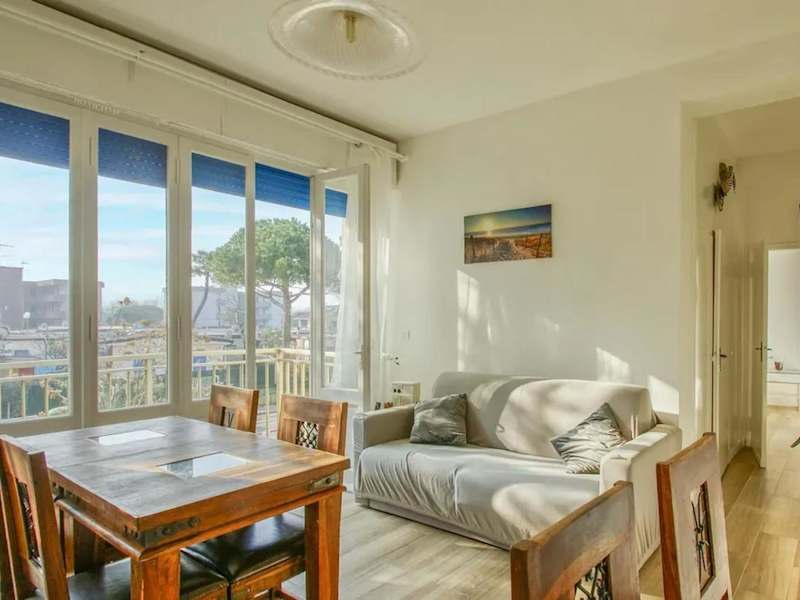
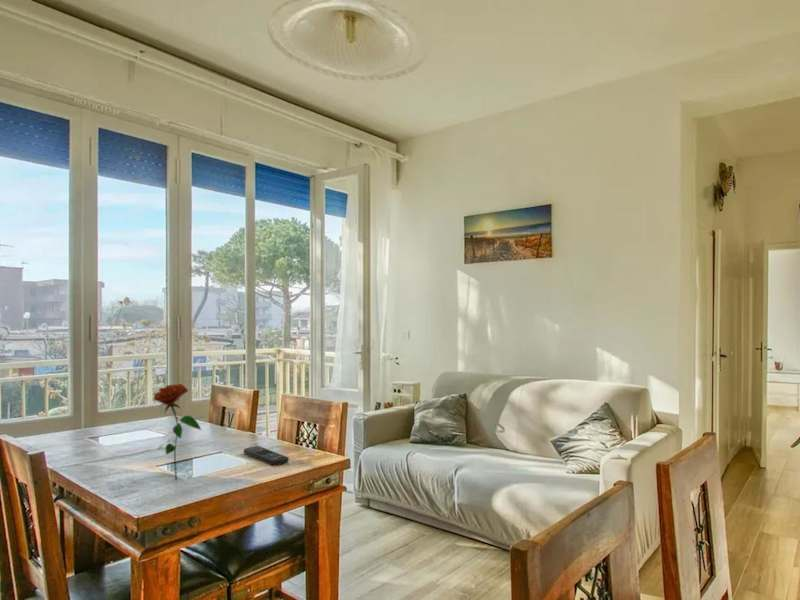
+ remote control [243,445,290,466]
+ flower [152,383,202,481]
